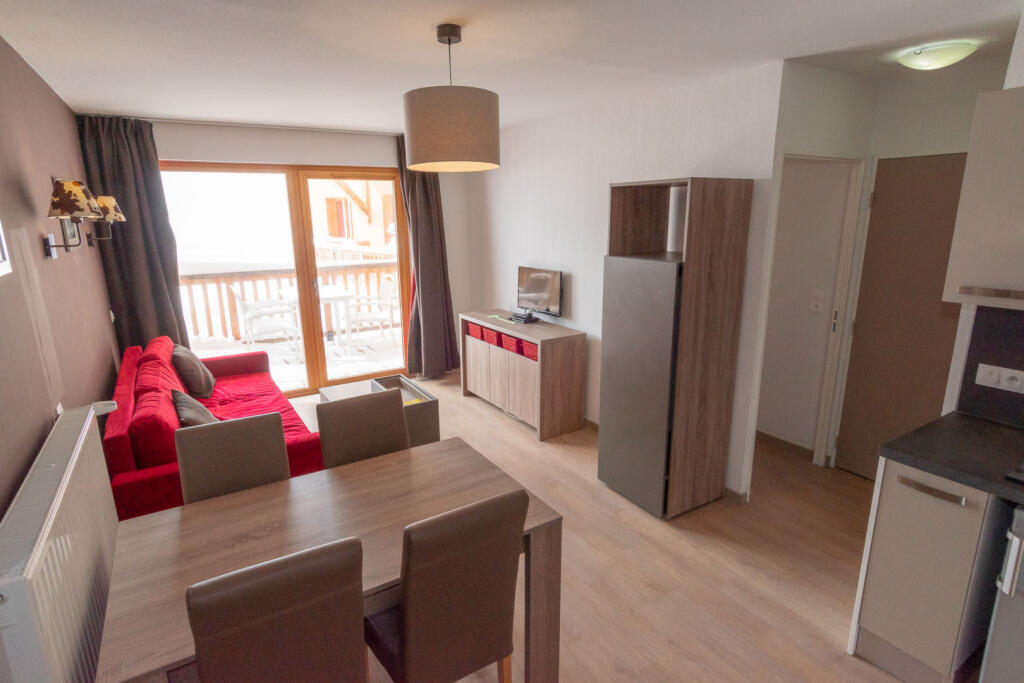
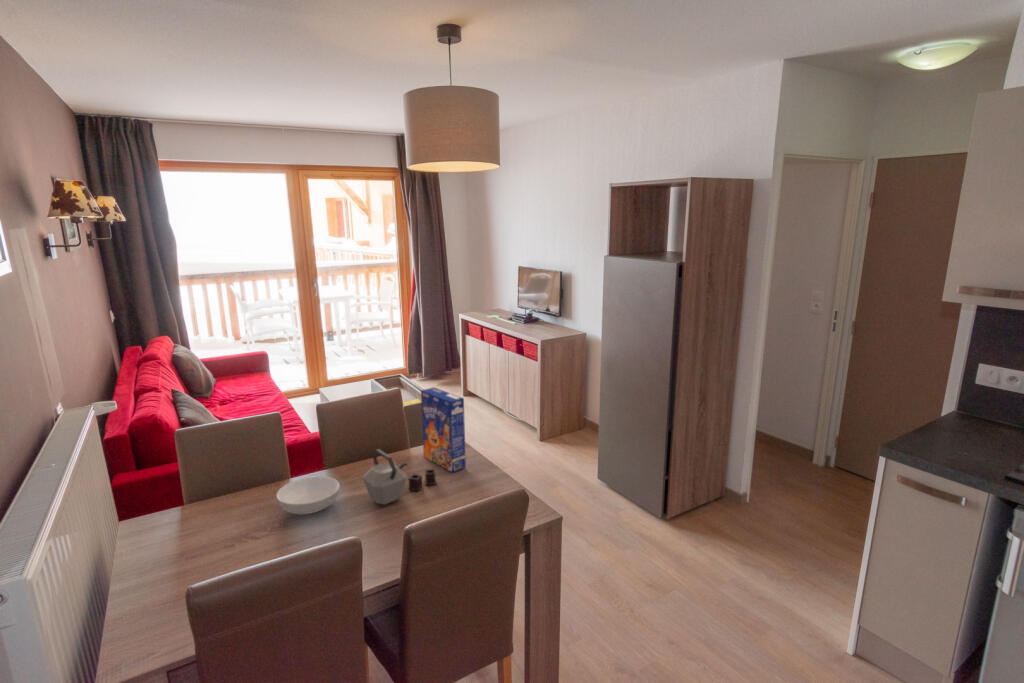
+ cereal box [420,386,467,473]
+ kettle [361,448,437,506]
+ serving bowl [276,475,341,515]
